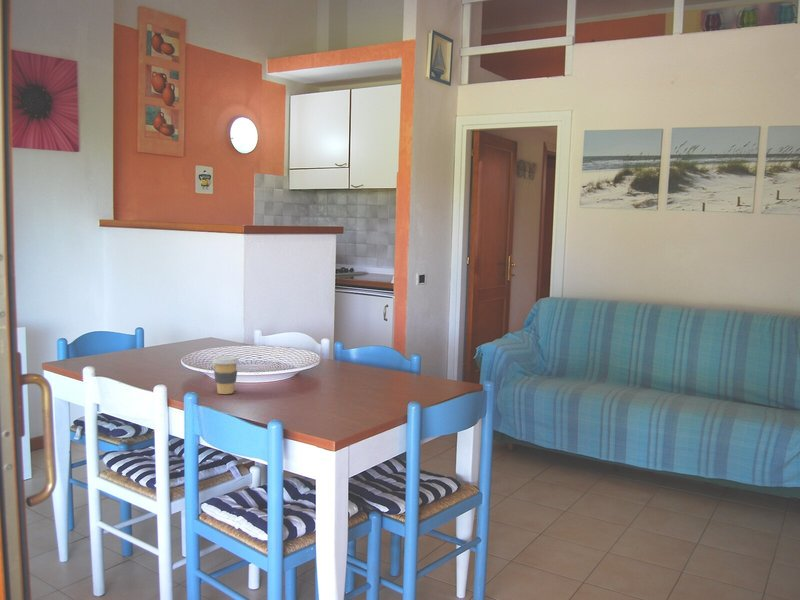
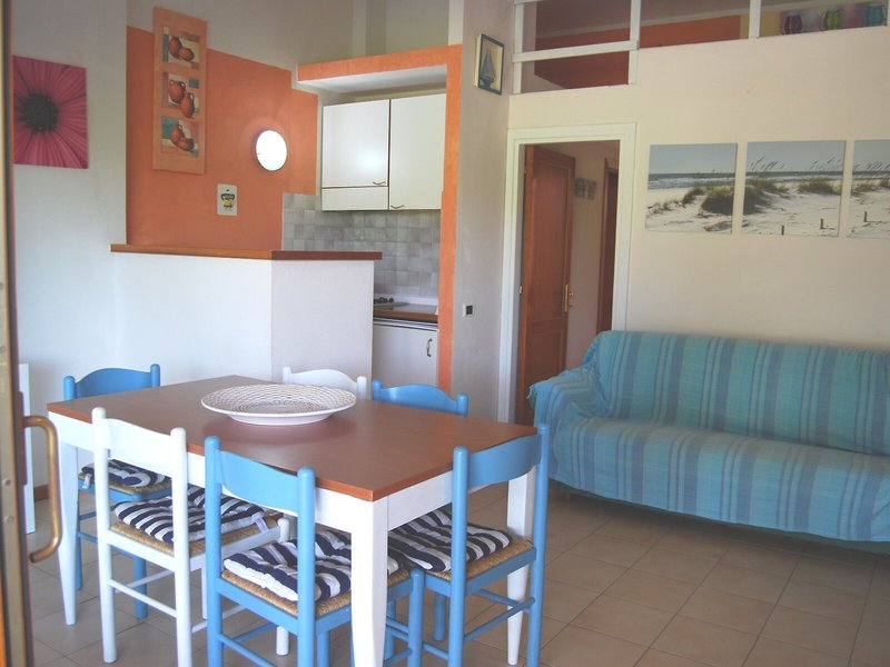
- coffee cup [211,355,240,395]
